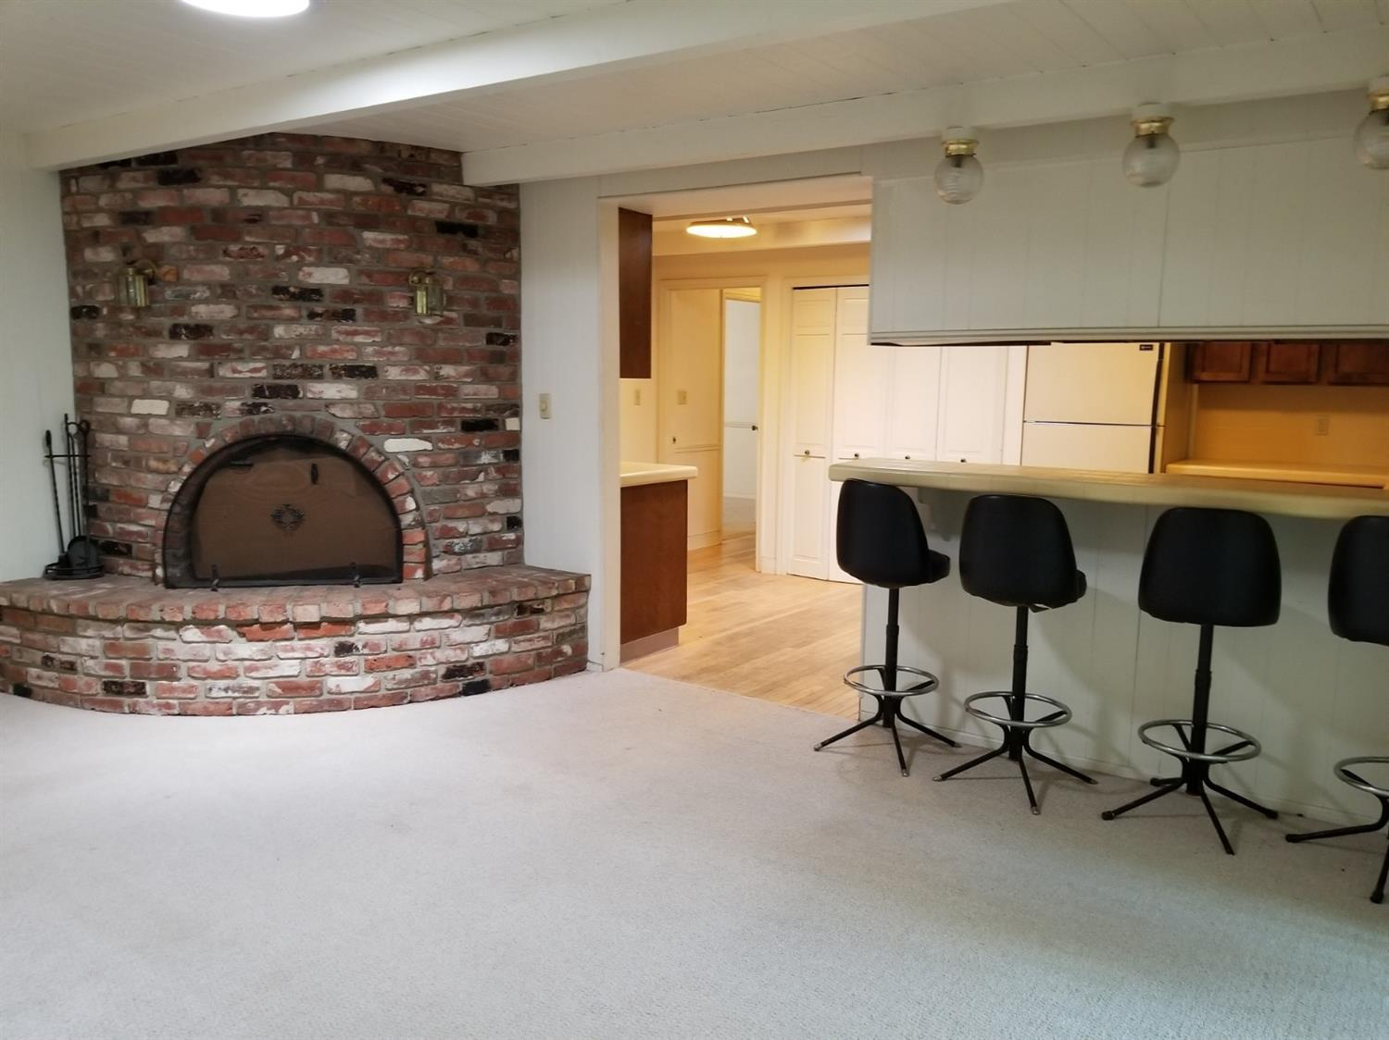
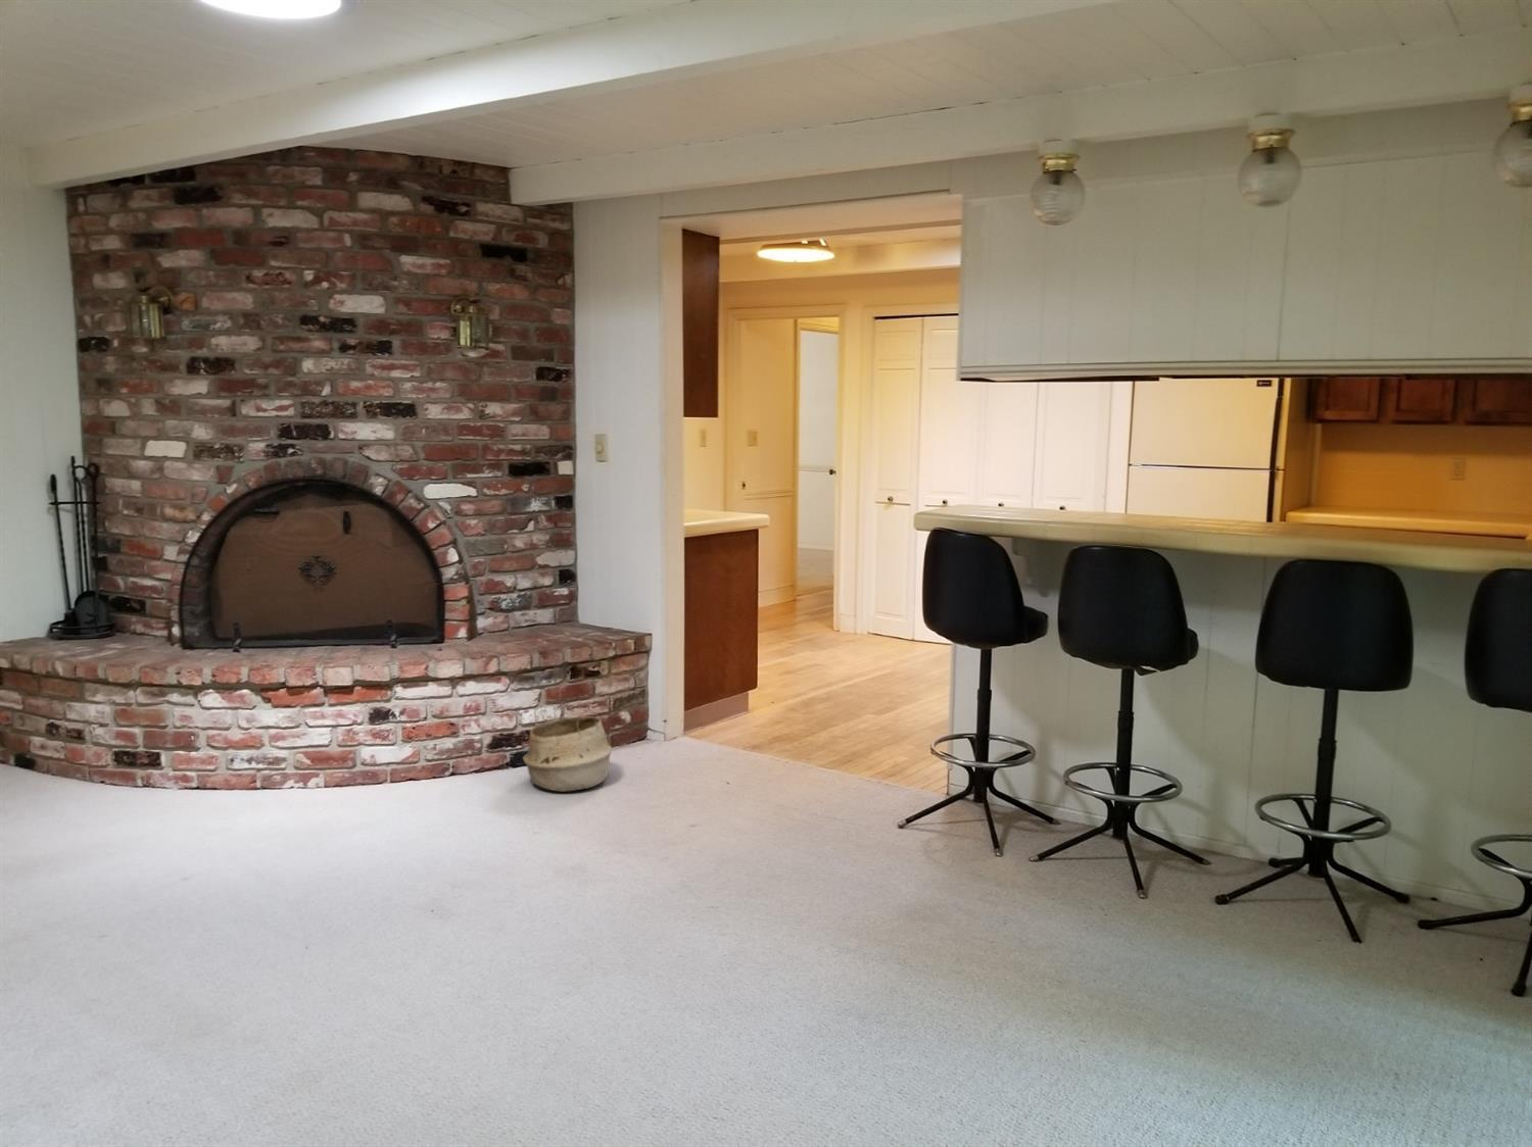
+ woven basket [522,704,612,793]
